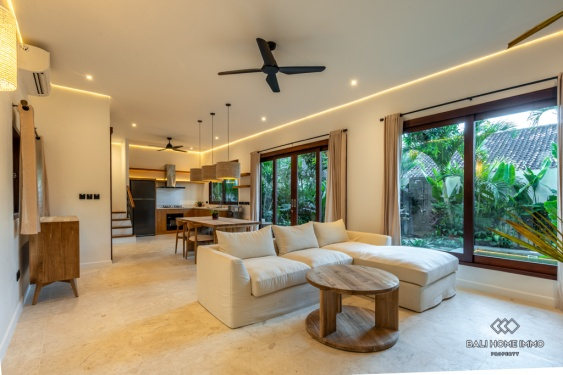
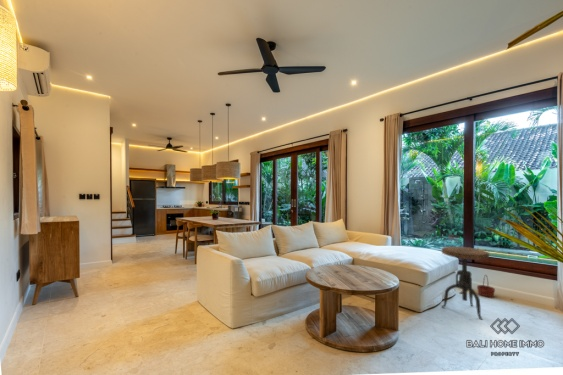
+ basket [476,274,496,298]
+ side table [440,246,490,320]
